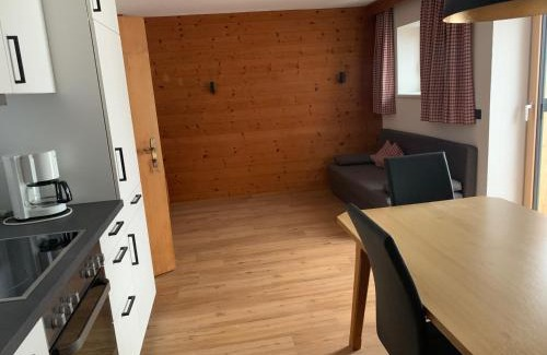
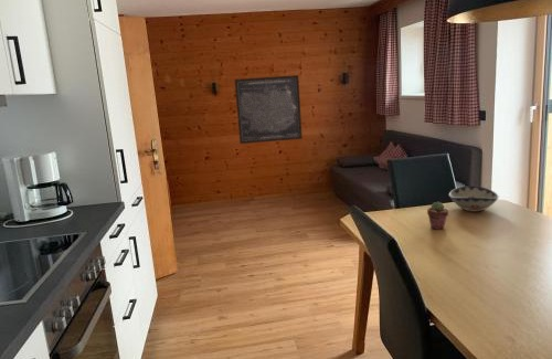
+ potted succulent [426,200,449,231]
+ wall art [234,74,304,145]
+ decorative bowl [448,184,500,212]
